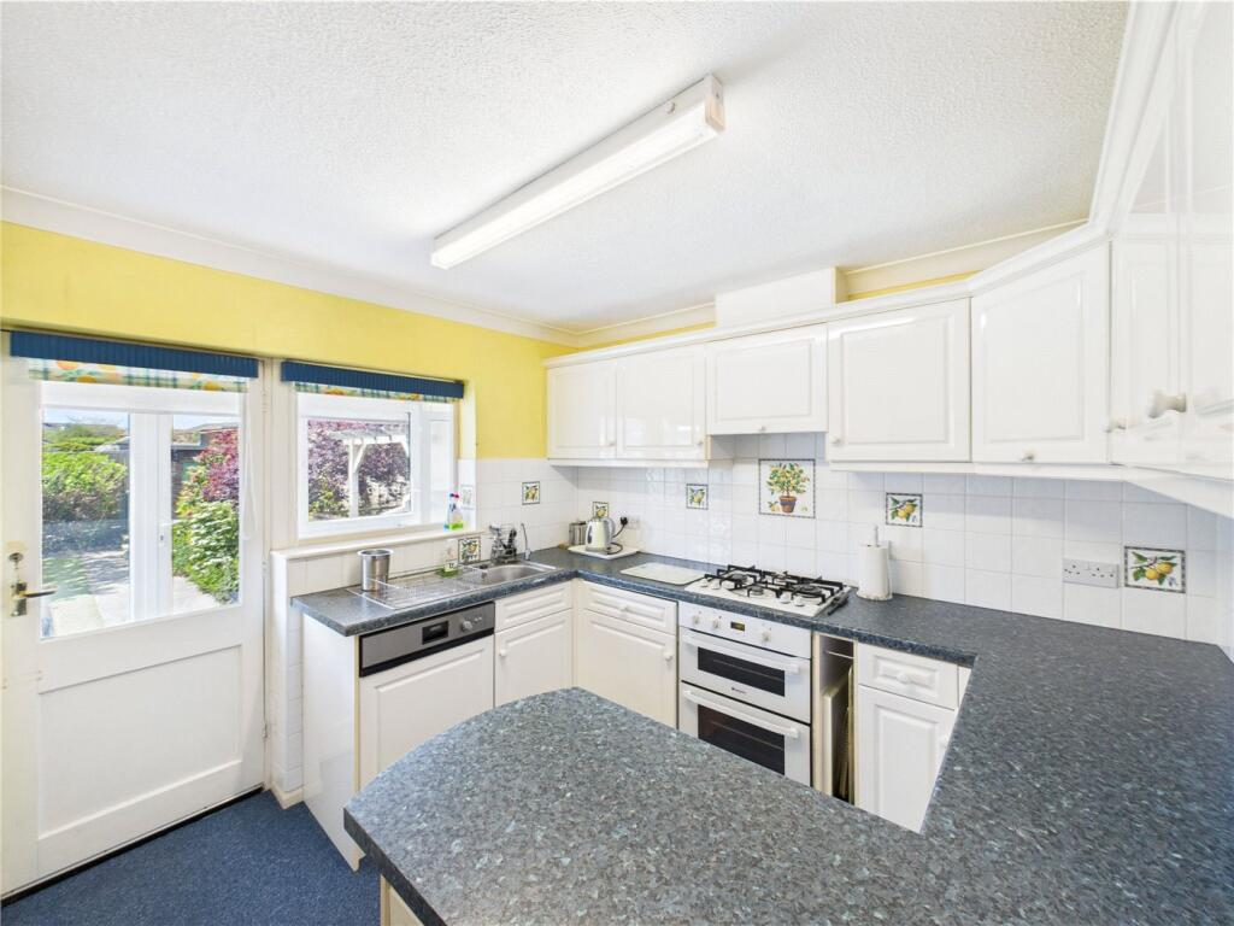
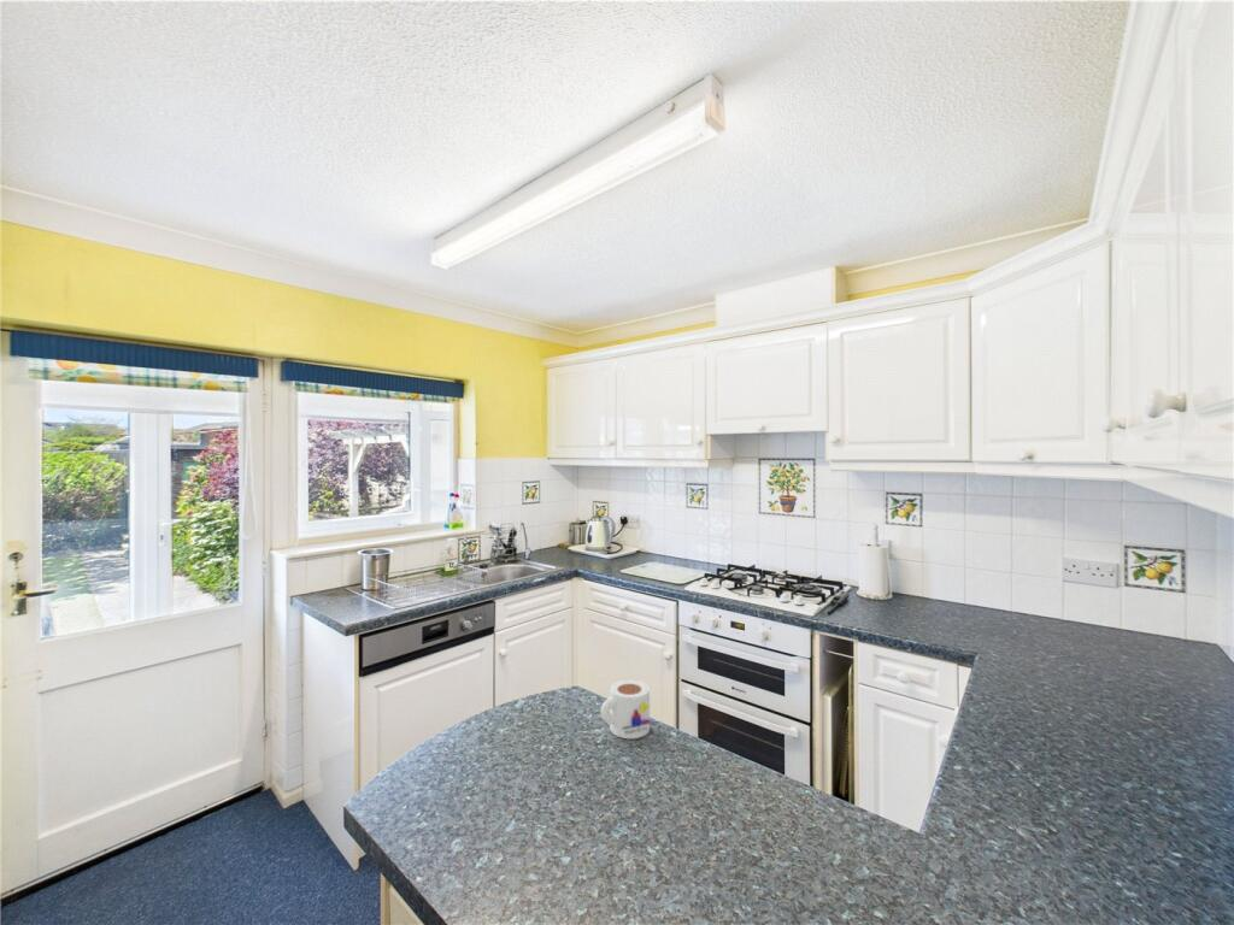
+ mug [600,678,651,740]
